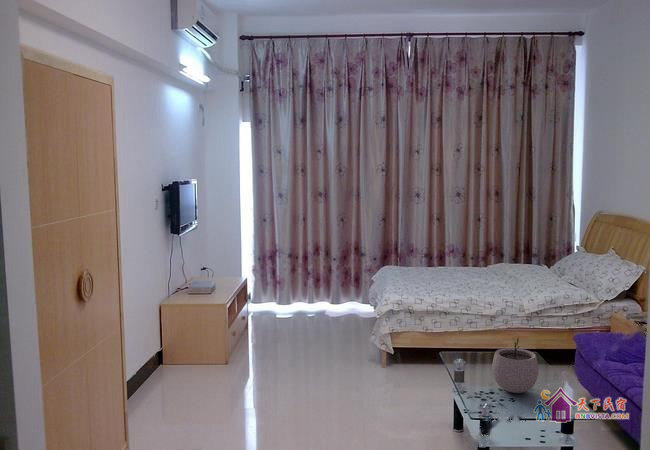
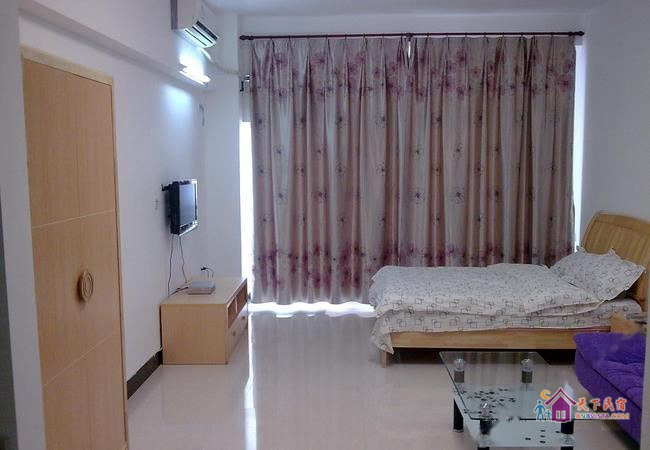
- plant pot [491,338,539,394]
